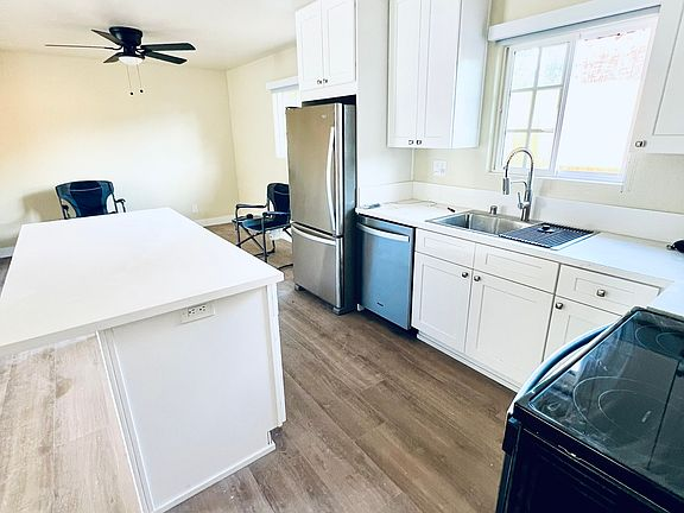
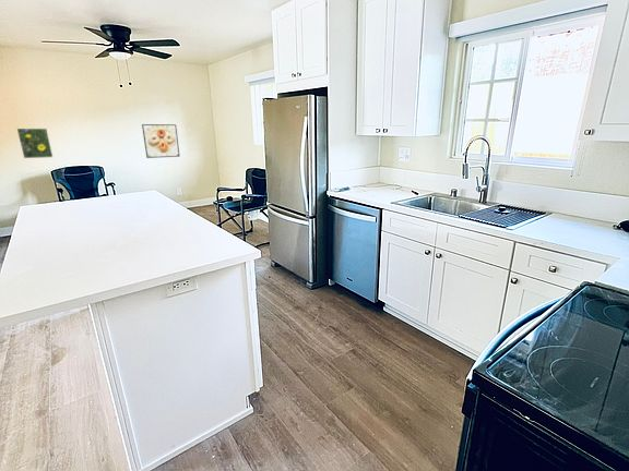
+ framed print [15,128,54,159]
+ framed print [141,123,181,159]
